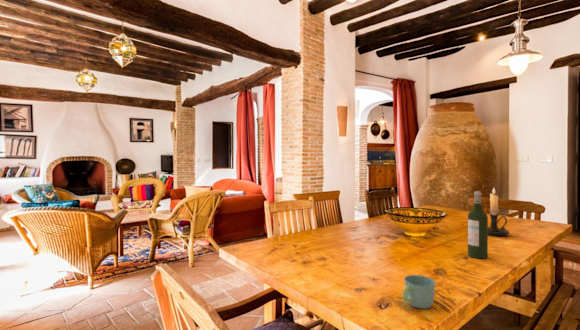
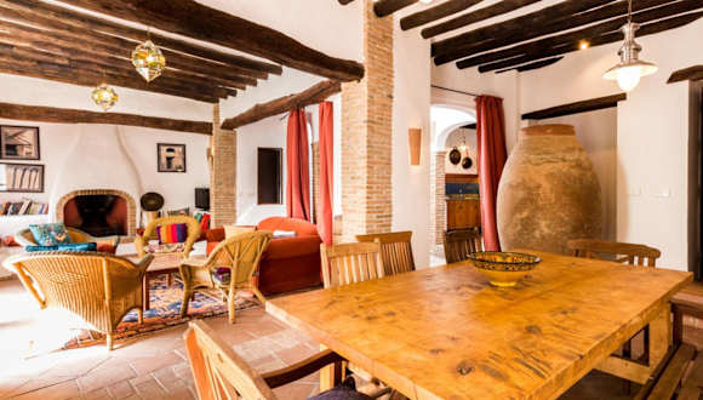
- mug [401,274,436,310]
- wine bottle [467,190,489,259]
- candle holder [488,187,510,237]
